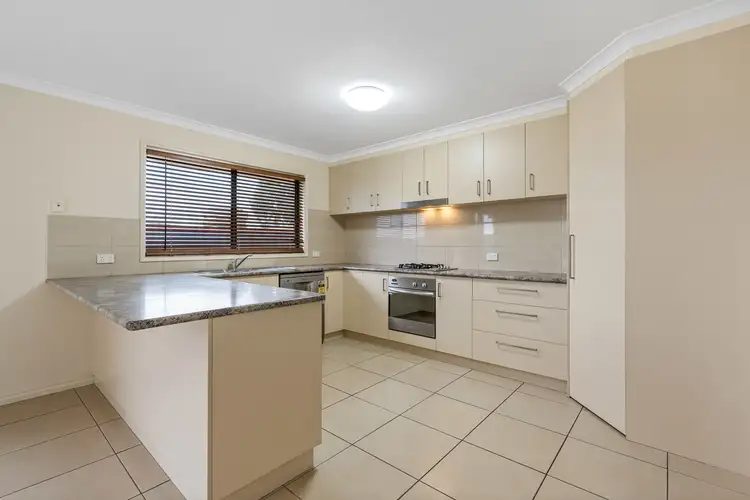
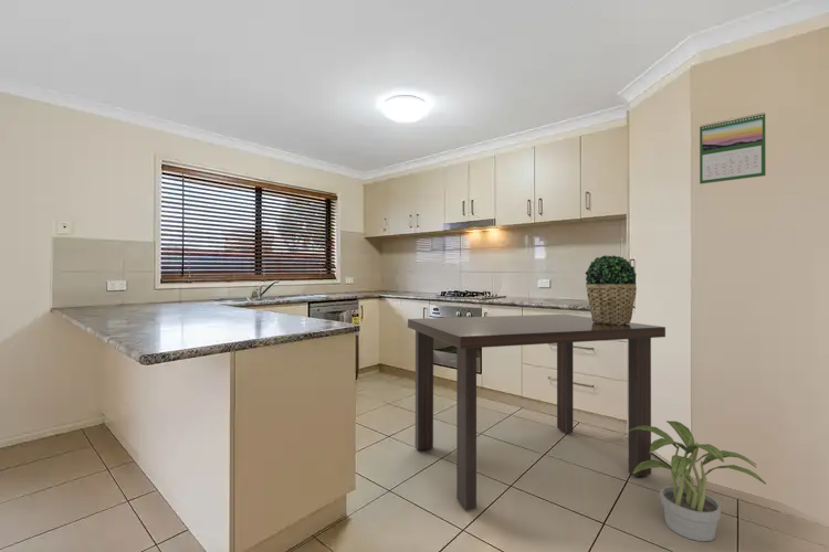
+ potted plant [630,420,767,542]
+ potted plant [584,254,638,325]
+ calendar [699,112,767,185]
+ dining table [407,314,667,511]
